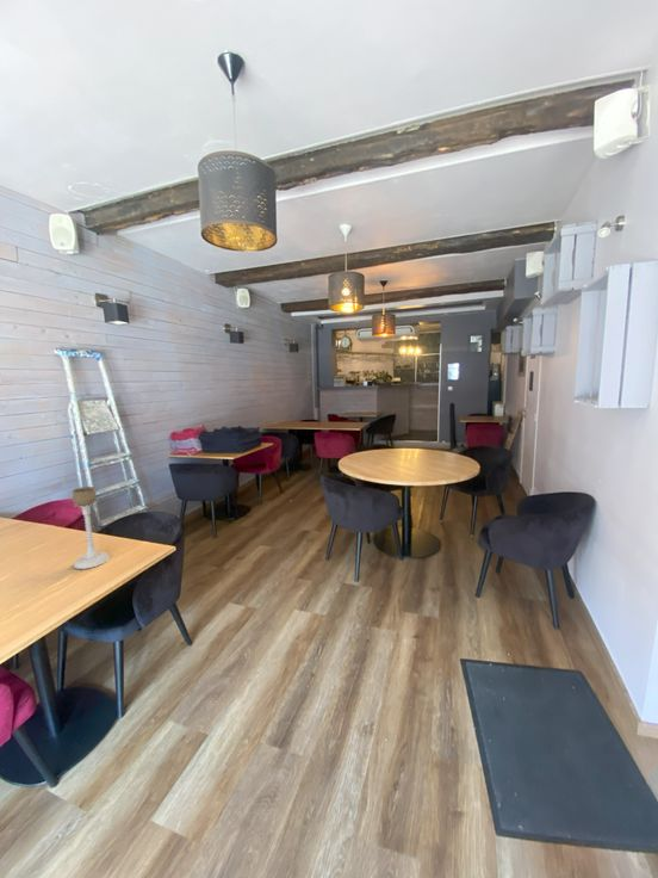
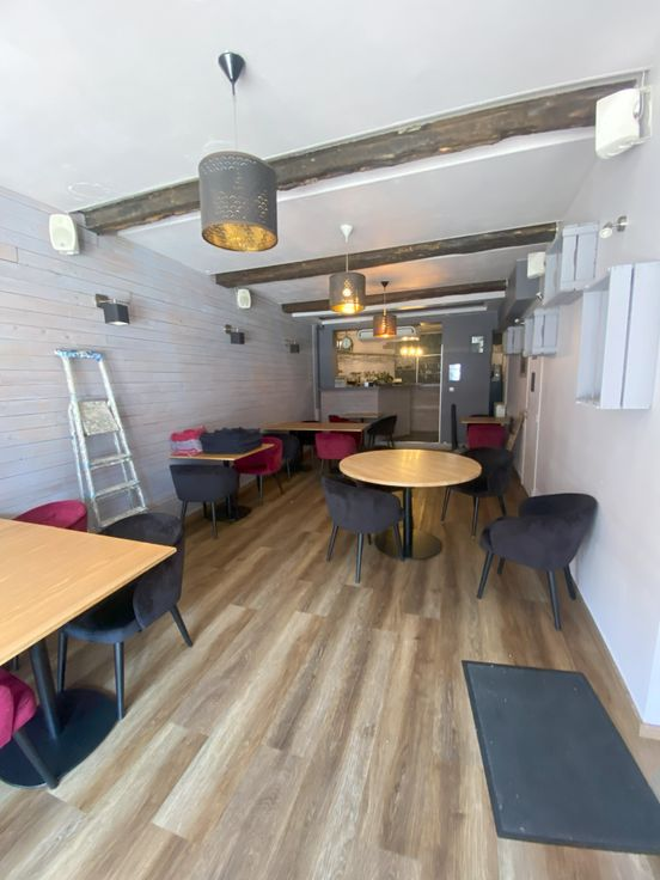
- candle holder [72,486,111,570]
